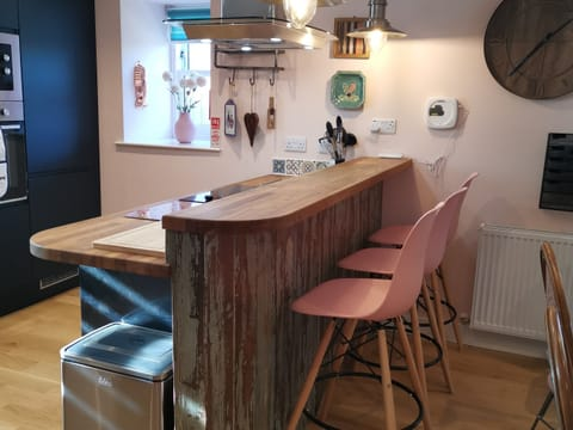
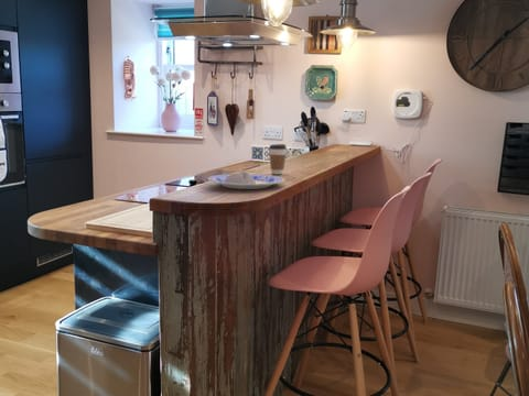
+ coffee cup [268,143,288,175]
+ plate [207,169,285,190]
